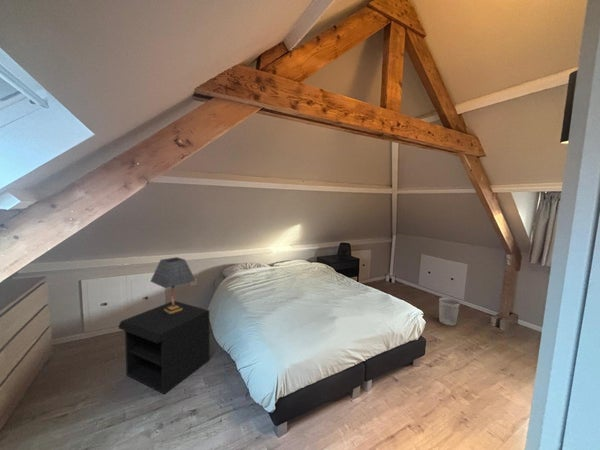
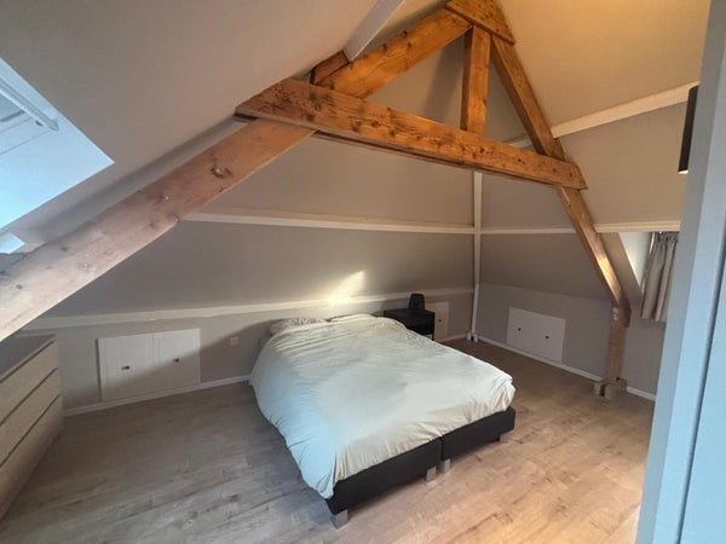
- table lamp [149,256,197,314]
- wastebasket [438,297,461,327]
- nightstand [118,300,210,395]
